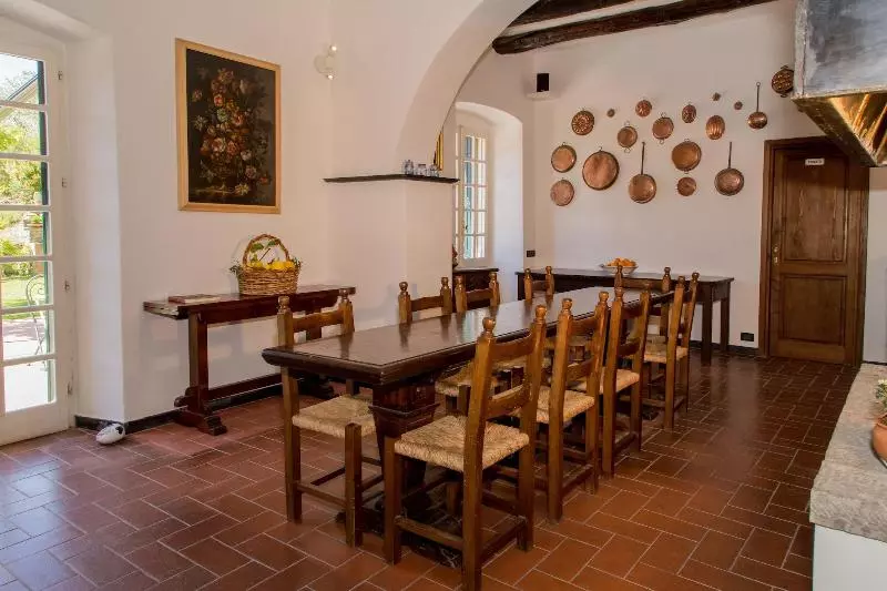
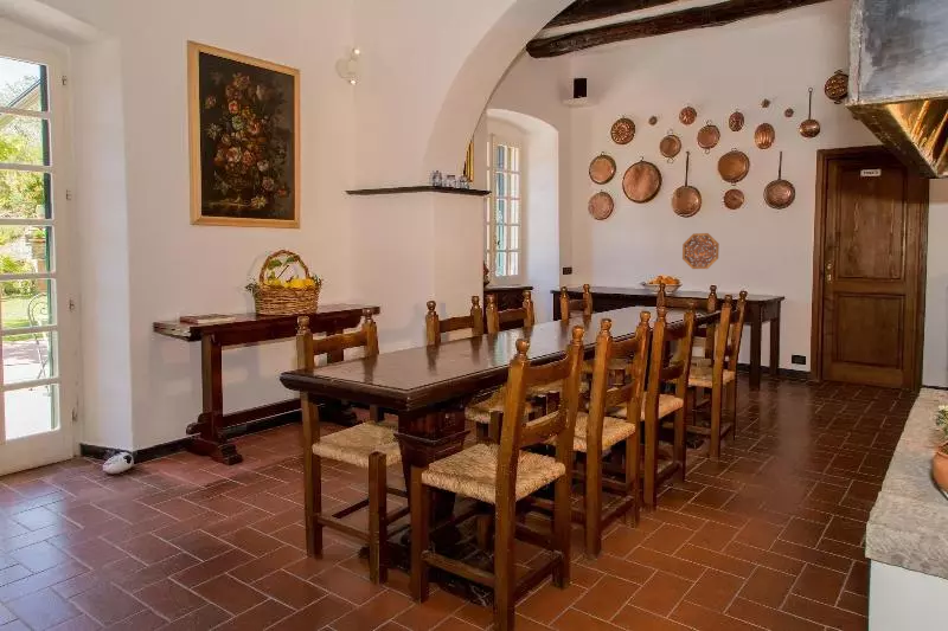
+ decorative platter [681,232,720,270]
